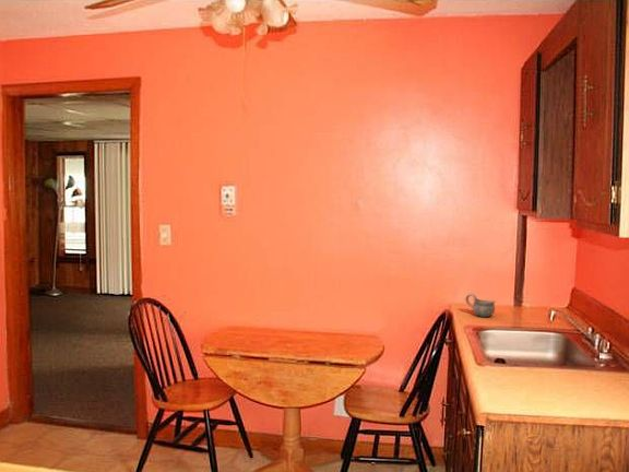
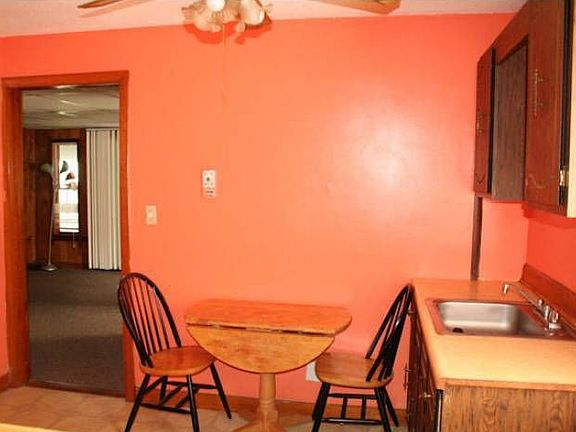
- mug [464,293,496,318]
